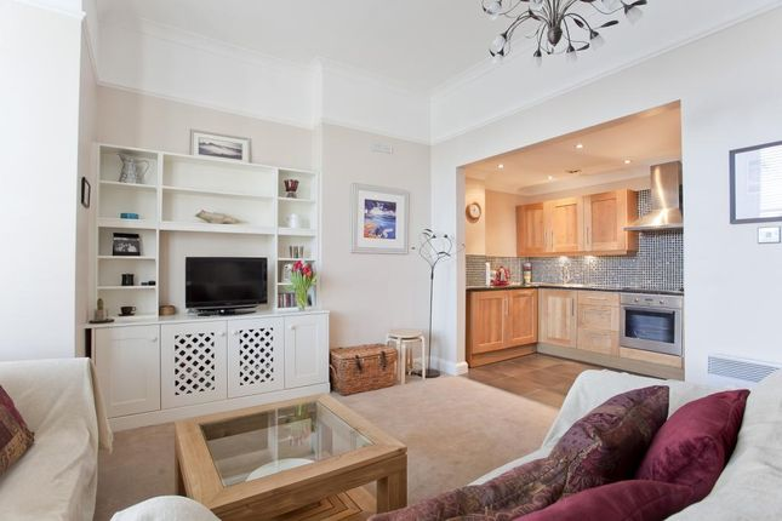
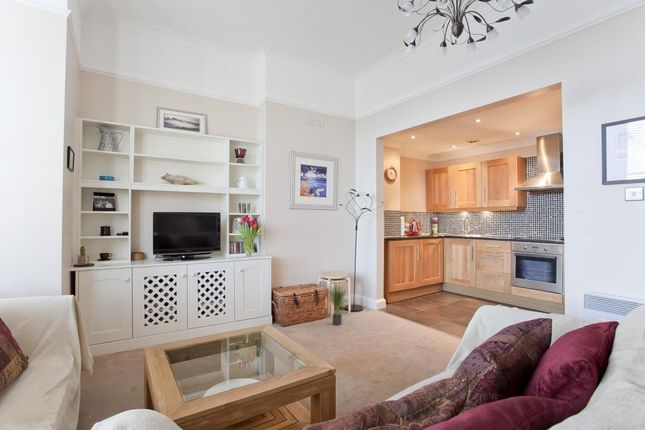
+ potted plant [323,278,350,326]
